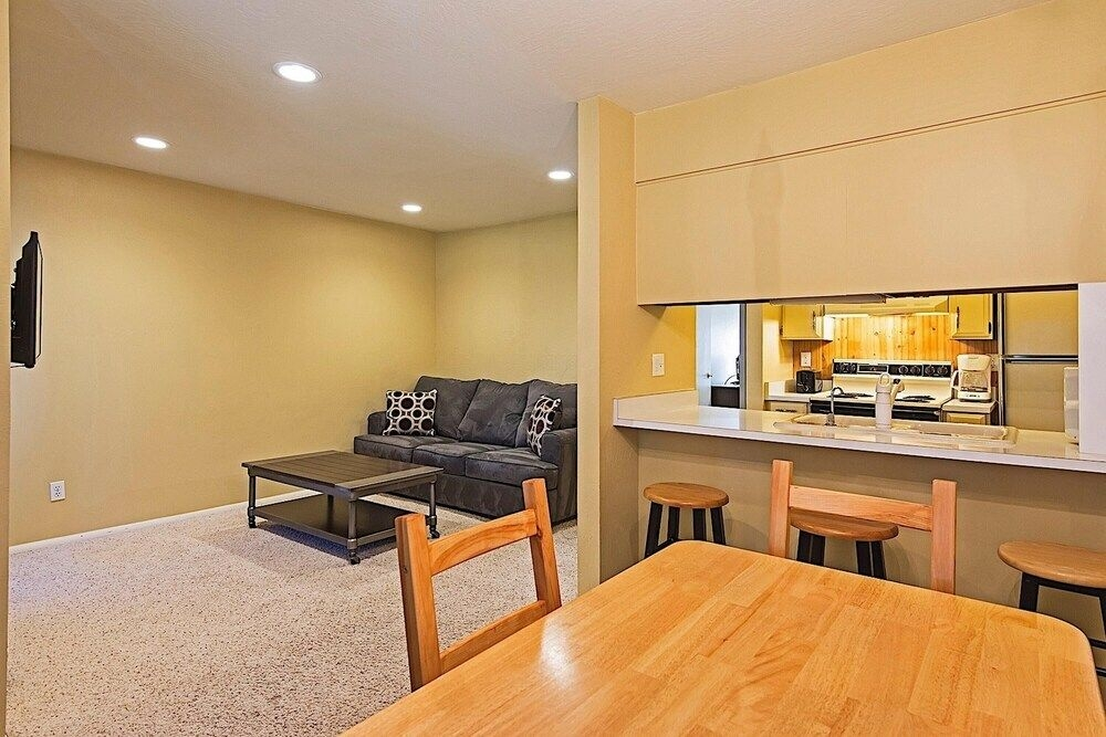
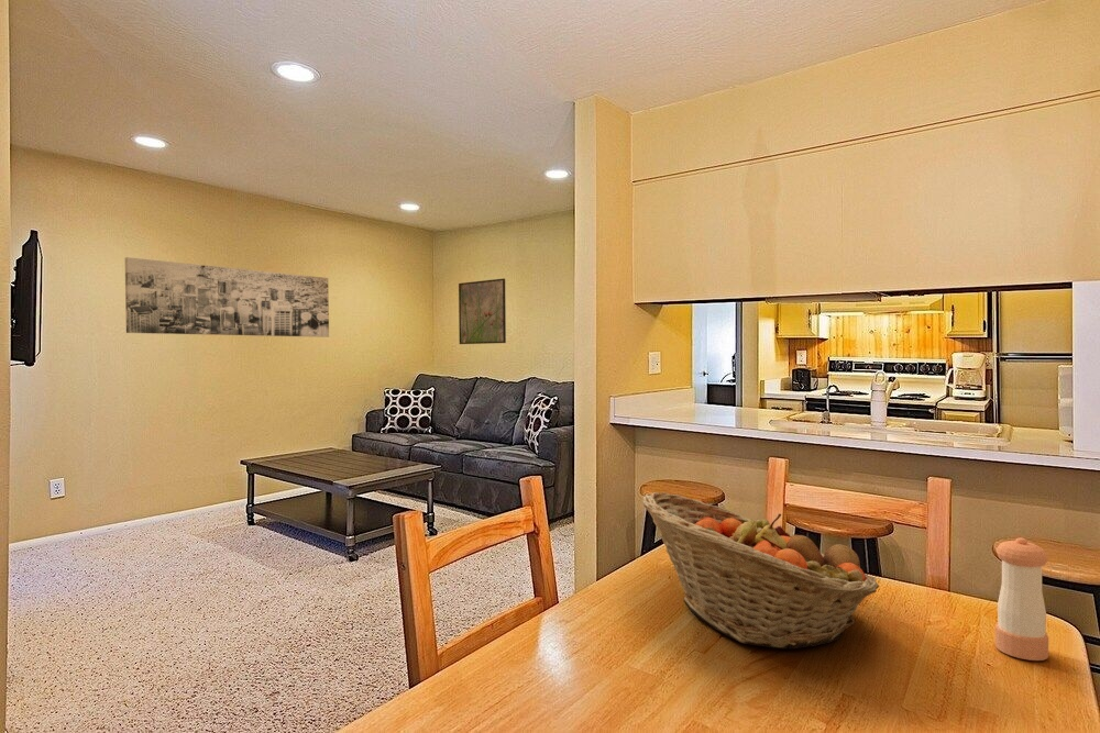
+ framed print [458,277,507,345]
+ pepper shaker [994,536,1049,662]
+ wall art [124,256,330,338]
+ fruit basket [641,491,880,651]
